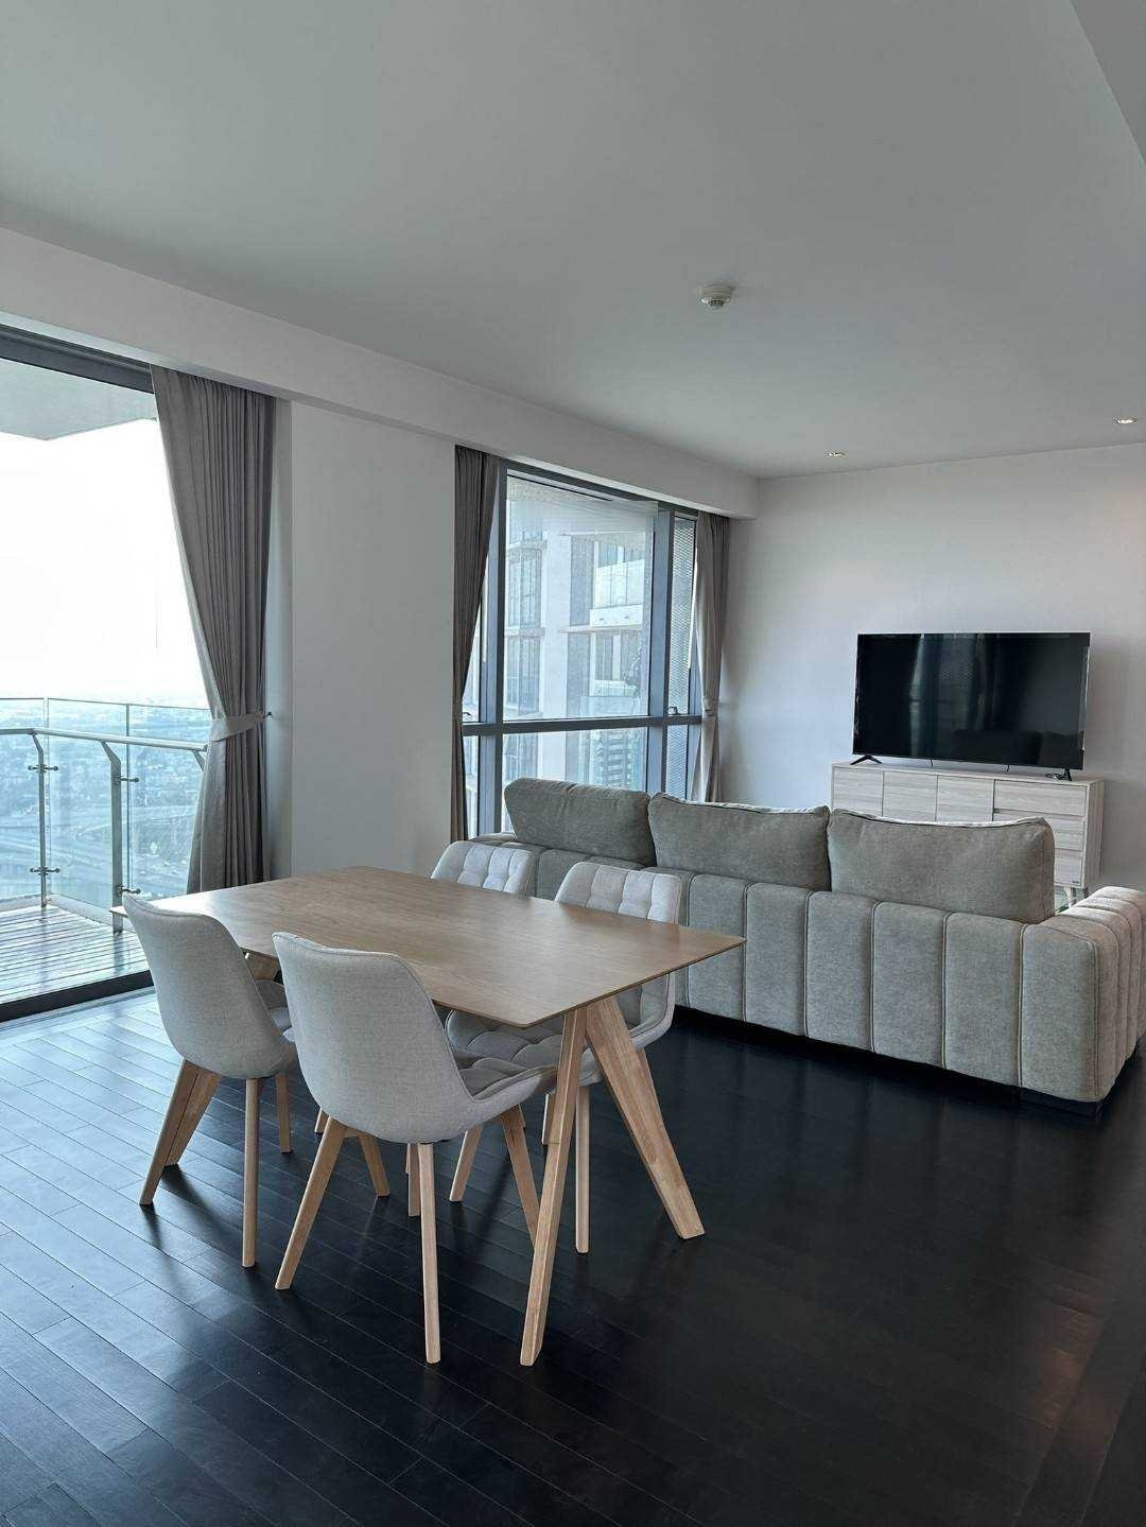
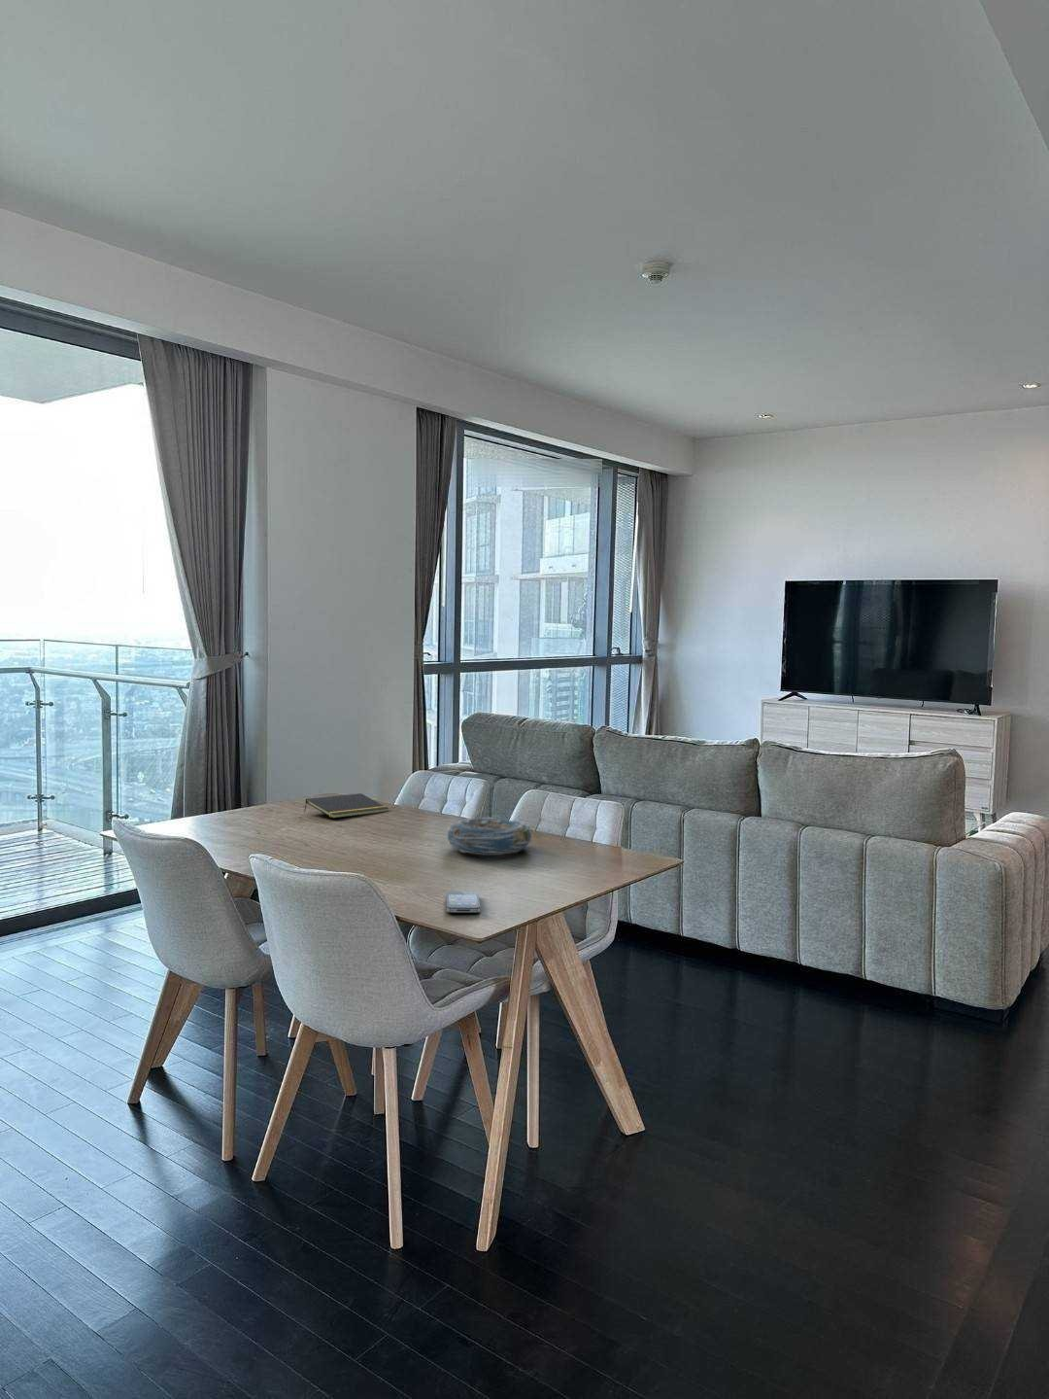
+ smartphone [446,891,480,914]
+ decorative bowl [446,817,532,855]
+ notepad [303,793,389,819]
